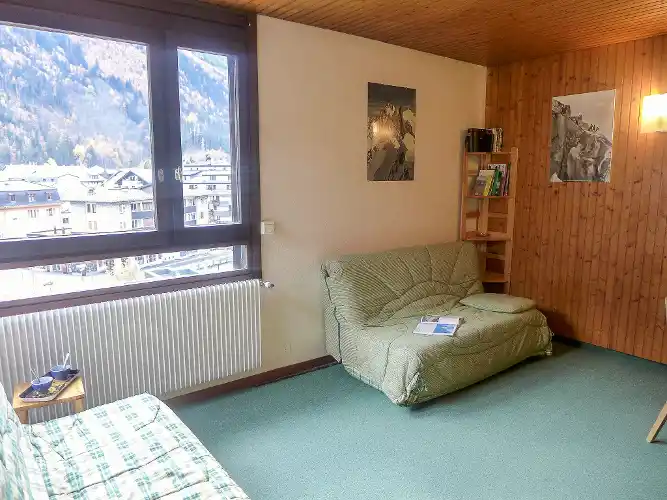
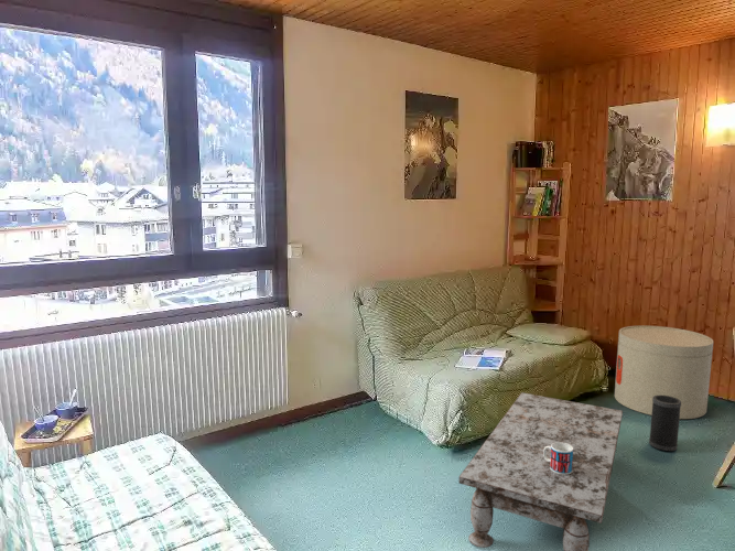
+ coffee table [457,391,624,551]
+ side table [614,325,714,420]
+ speaker [648,396,681,452]
+ mug [543,442,573,475]
